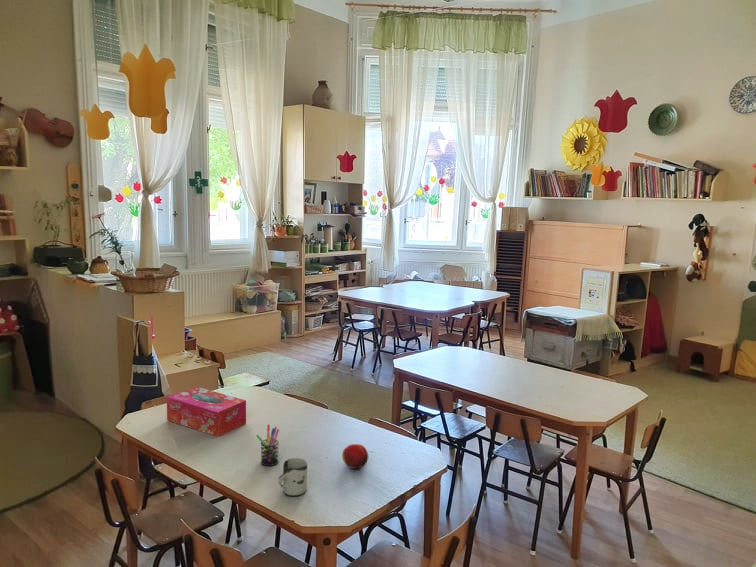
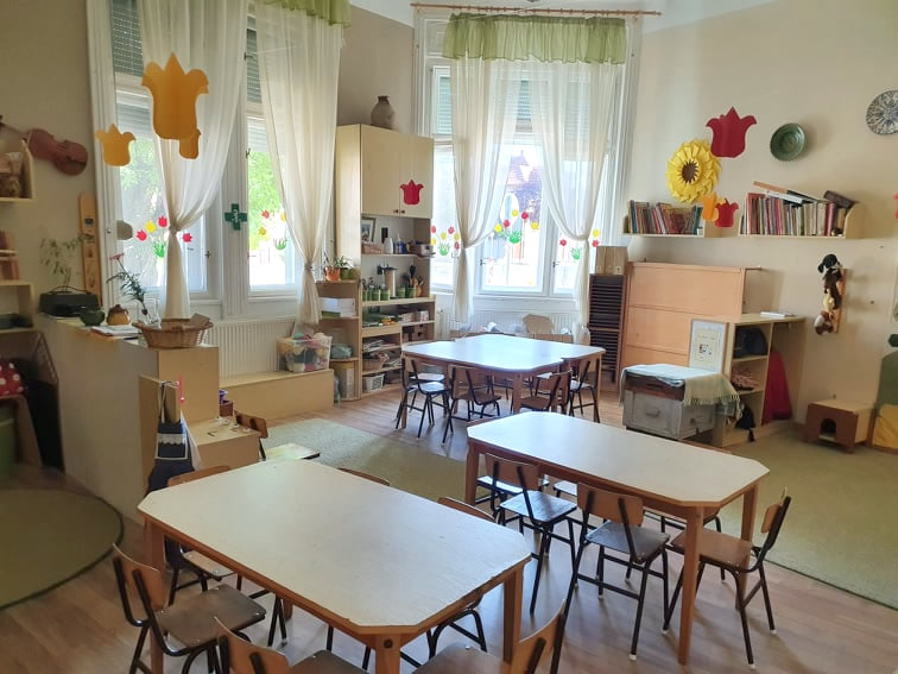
- fruit [341,443,369,470]
- cup [277,457,308,498]
- tissue box [166,386,247,438]
- pen holder [255,423,280,467]
